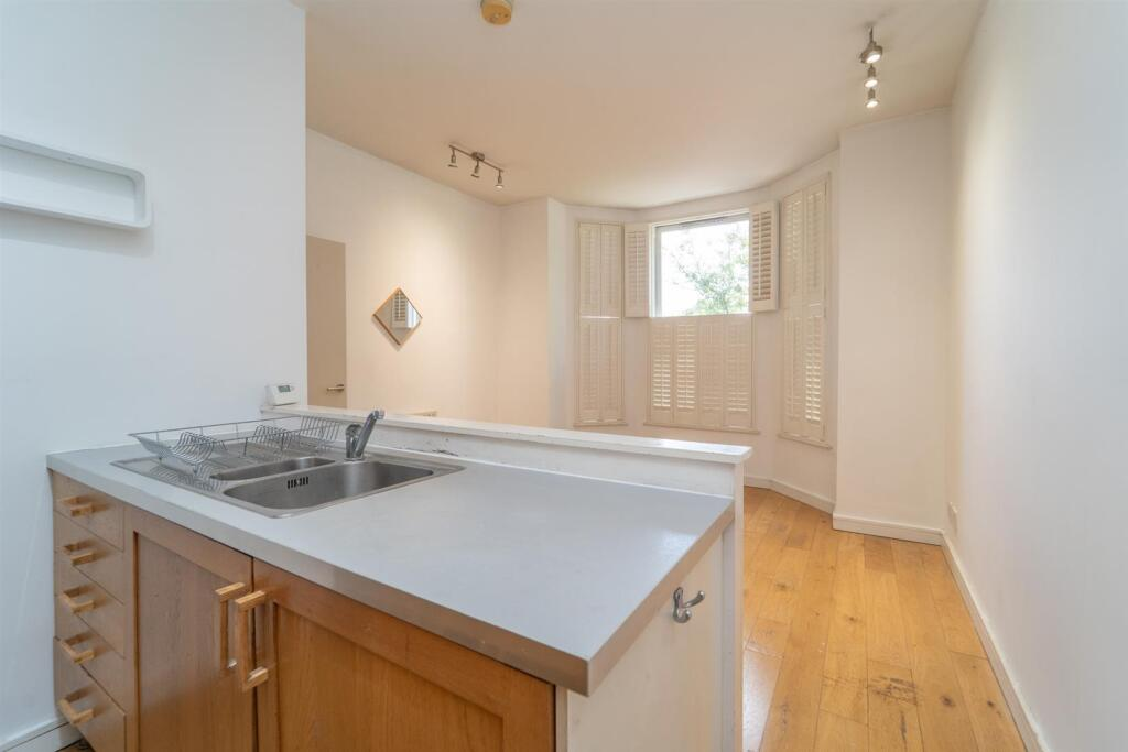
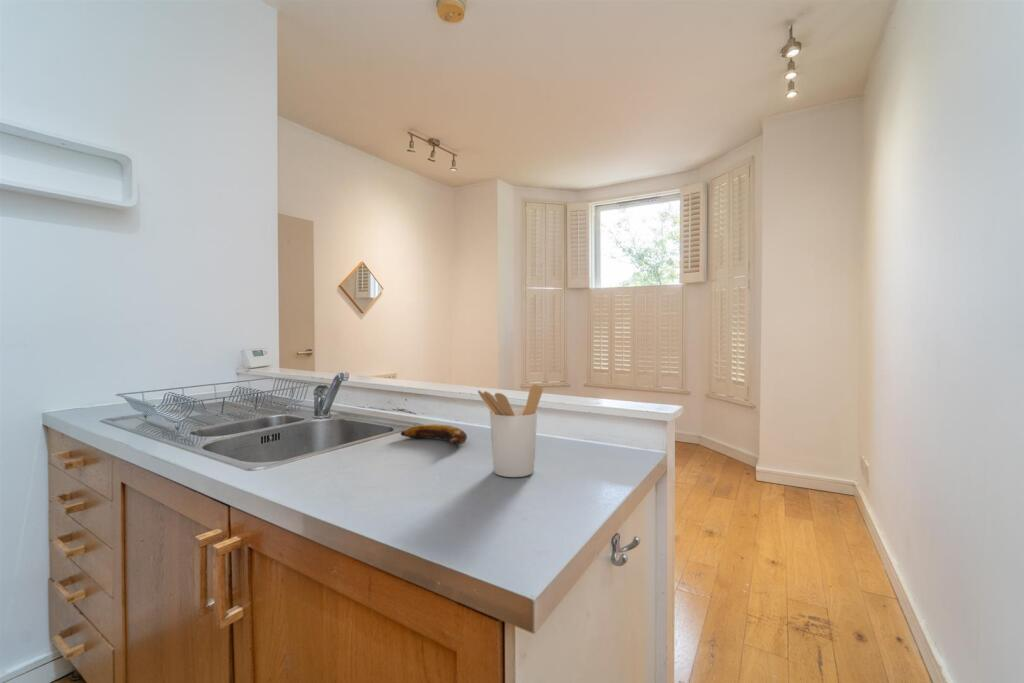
+ banana [400,423,468,446]
+ utensil holder [477,383,544,478]
